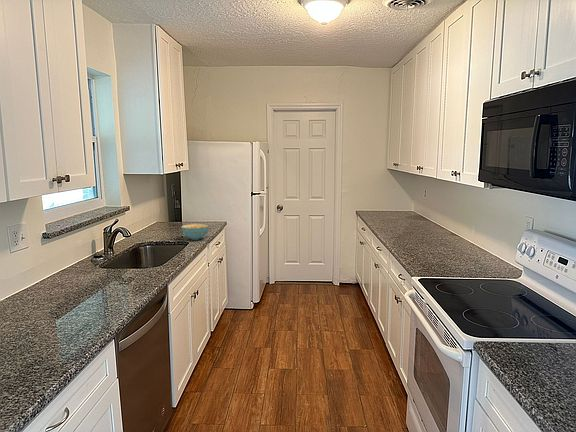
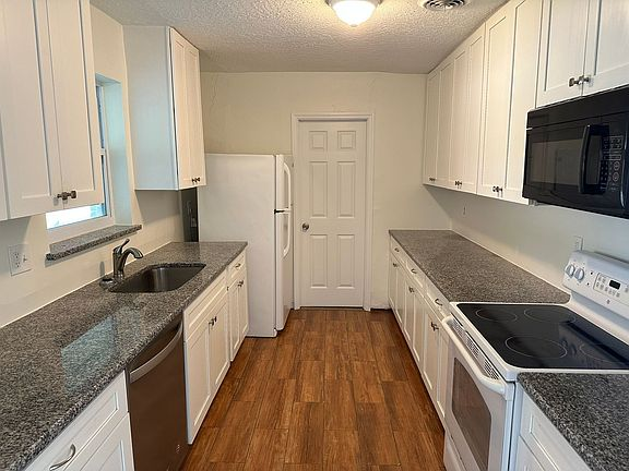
- cereal bowl [180,223,210,241]
